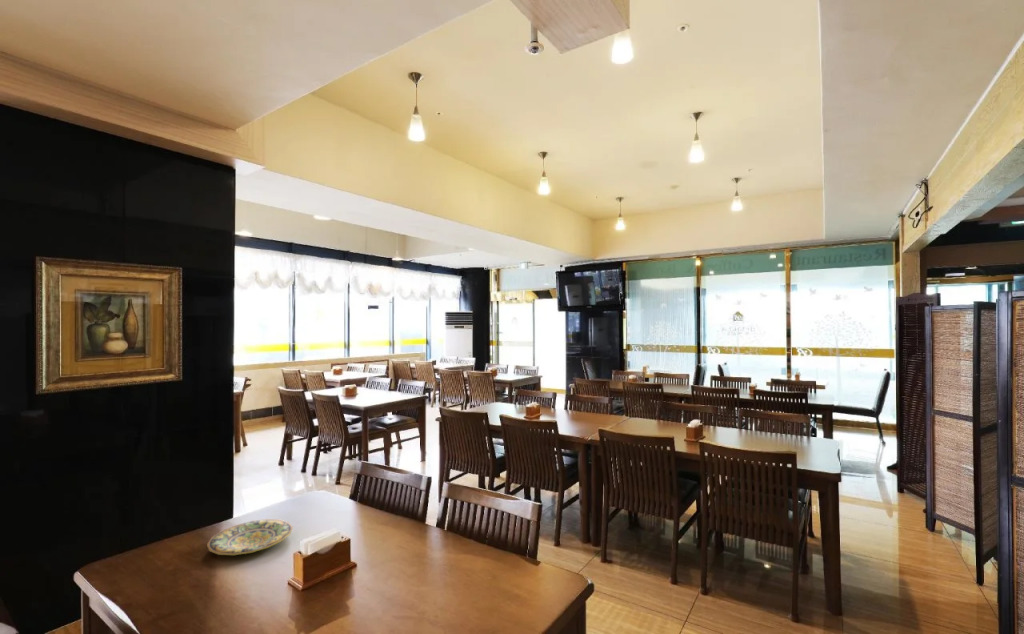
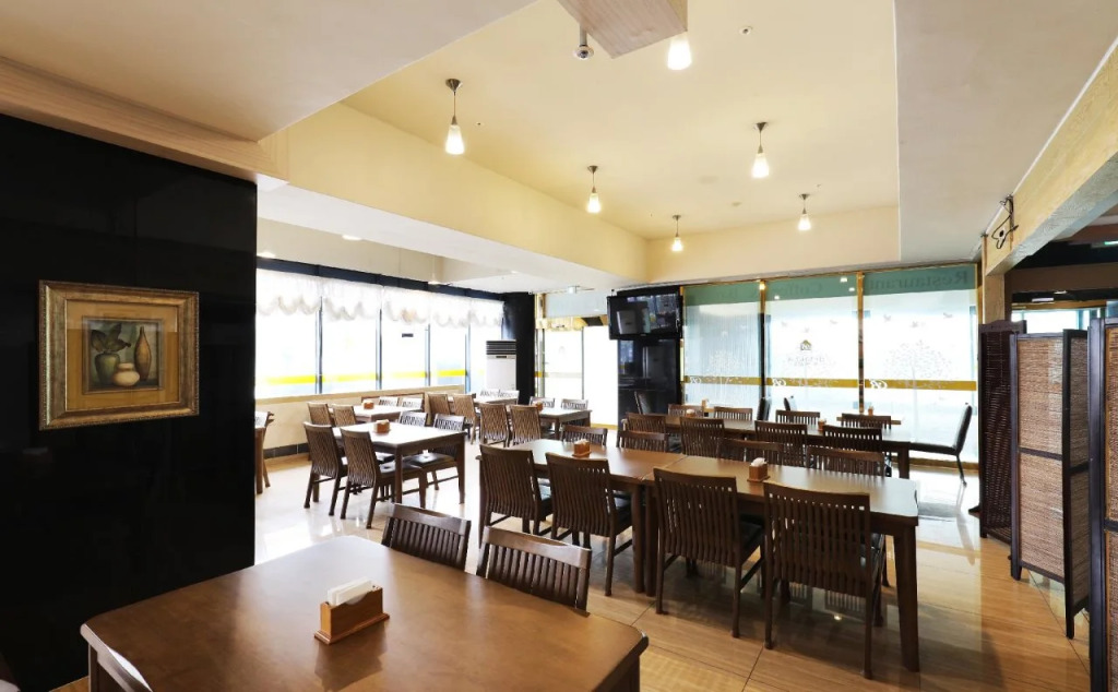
- plate [206,518,293,556]
